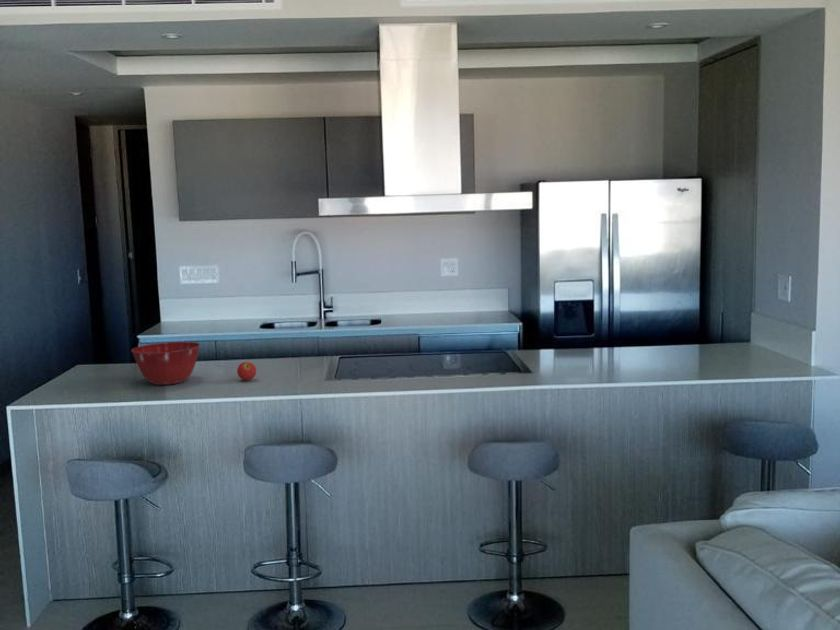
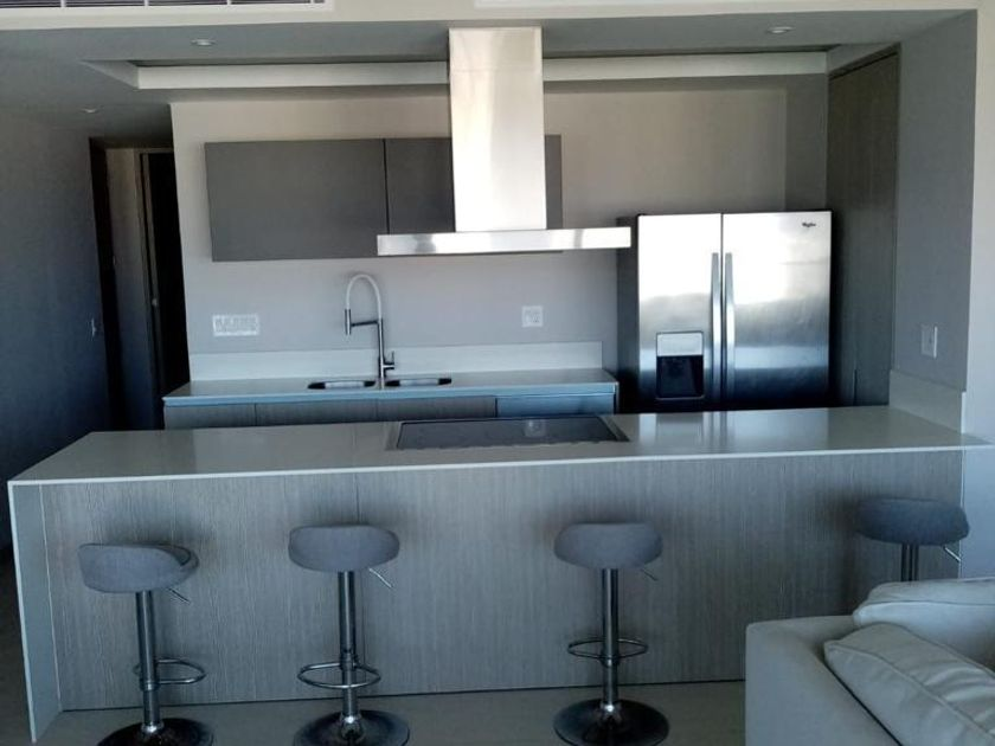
- mixing bowl [130,341,201,386]
- fruit [236,361,257,381]
